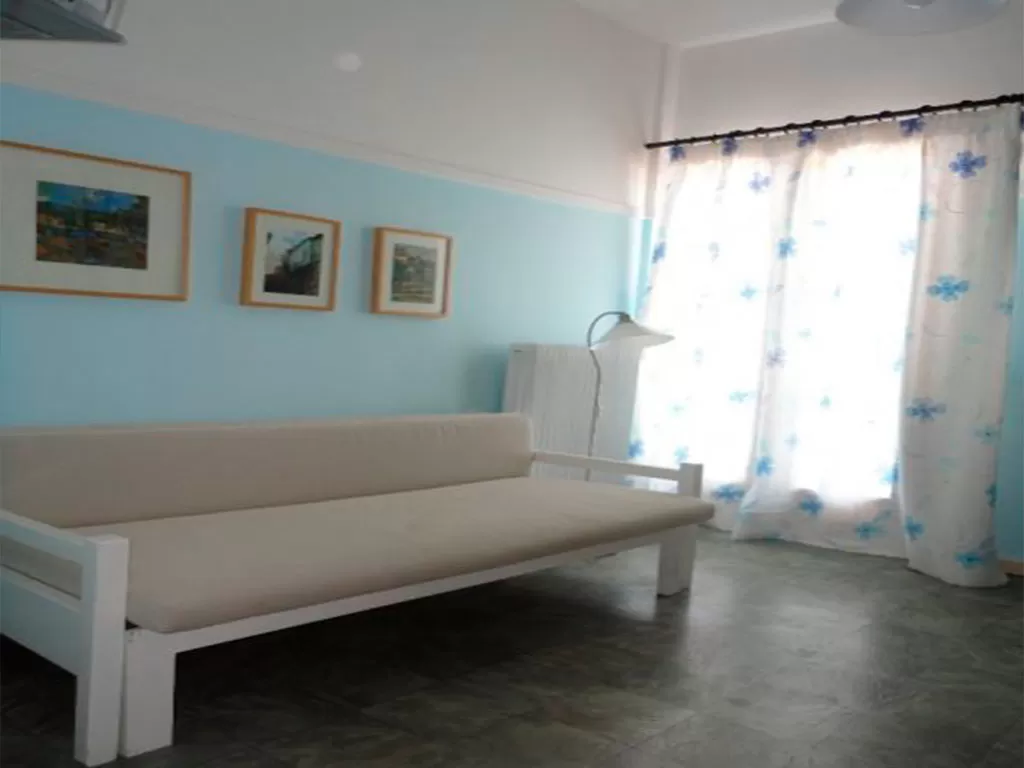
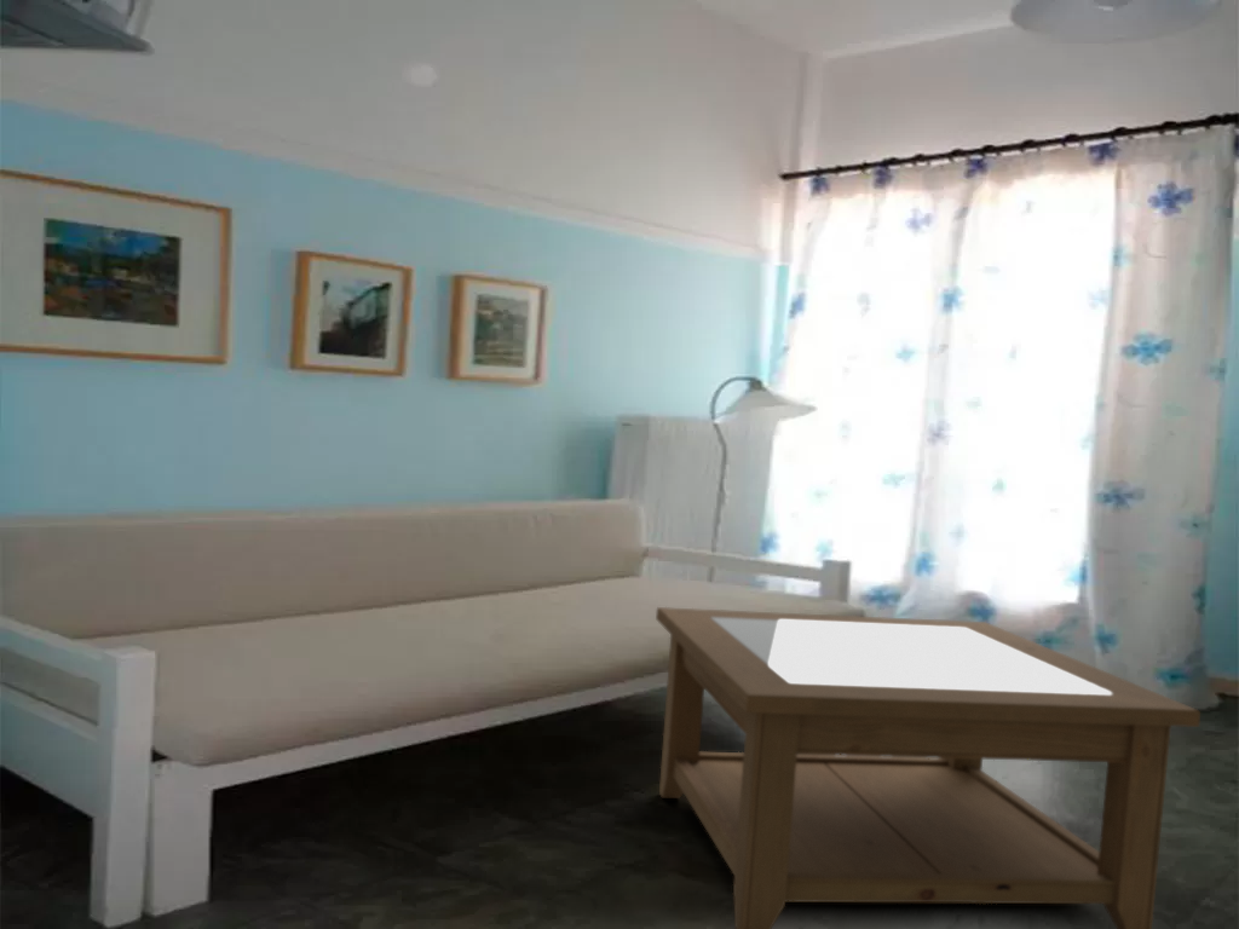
+ coffee table [655,606,1201,929]
